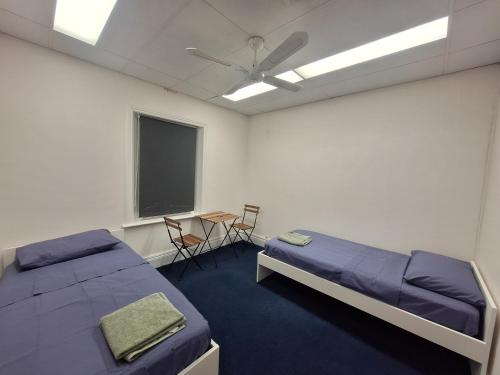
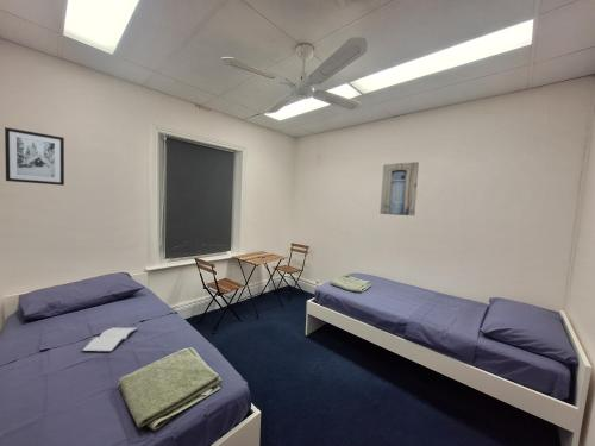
+ book [81,327,139,353]
+ wall art [4,126,65,187]
+ wall art [378,161,420,216]
